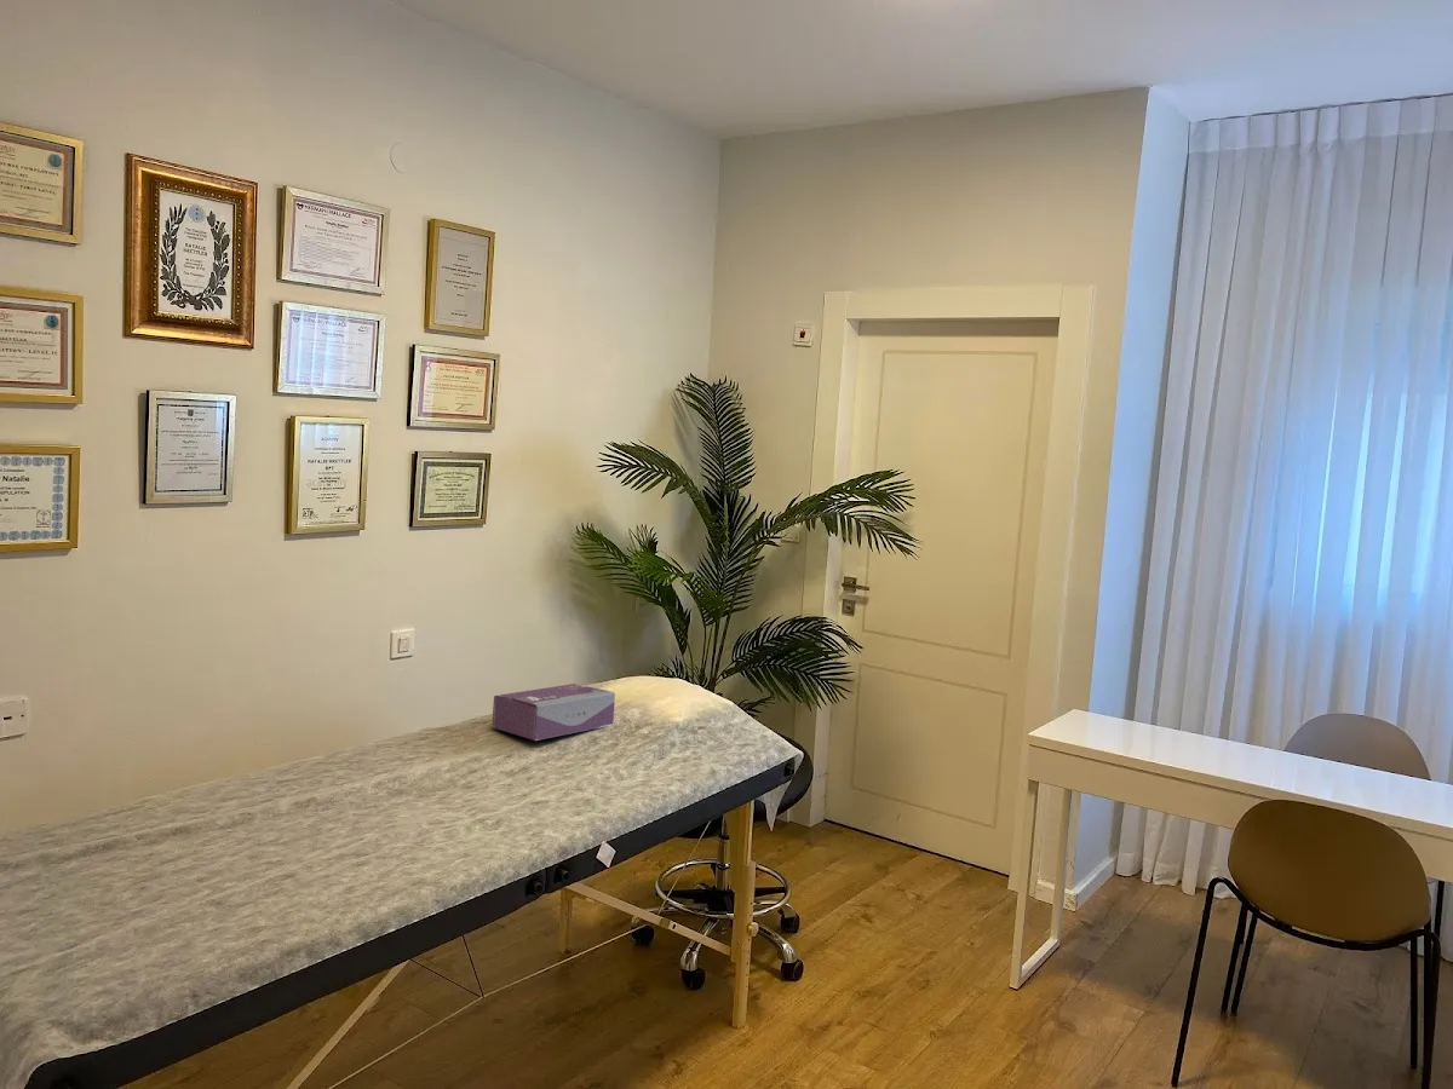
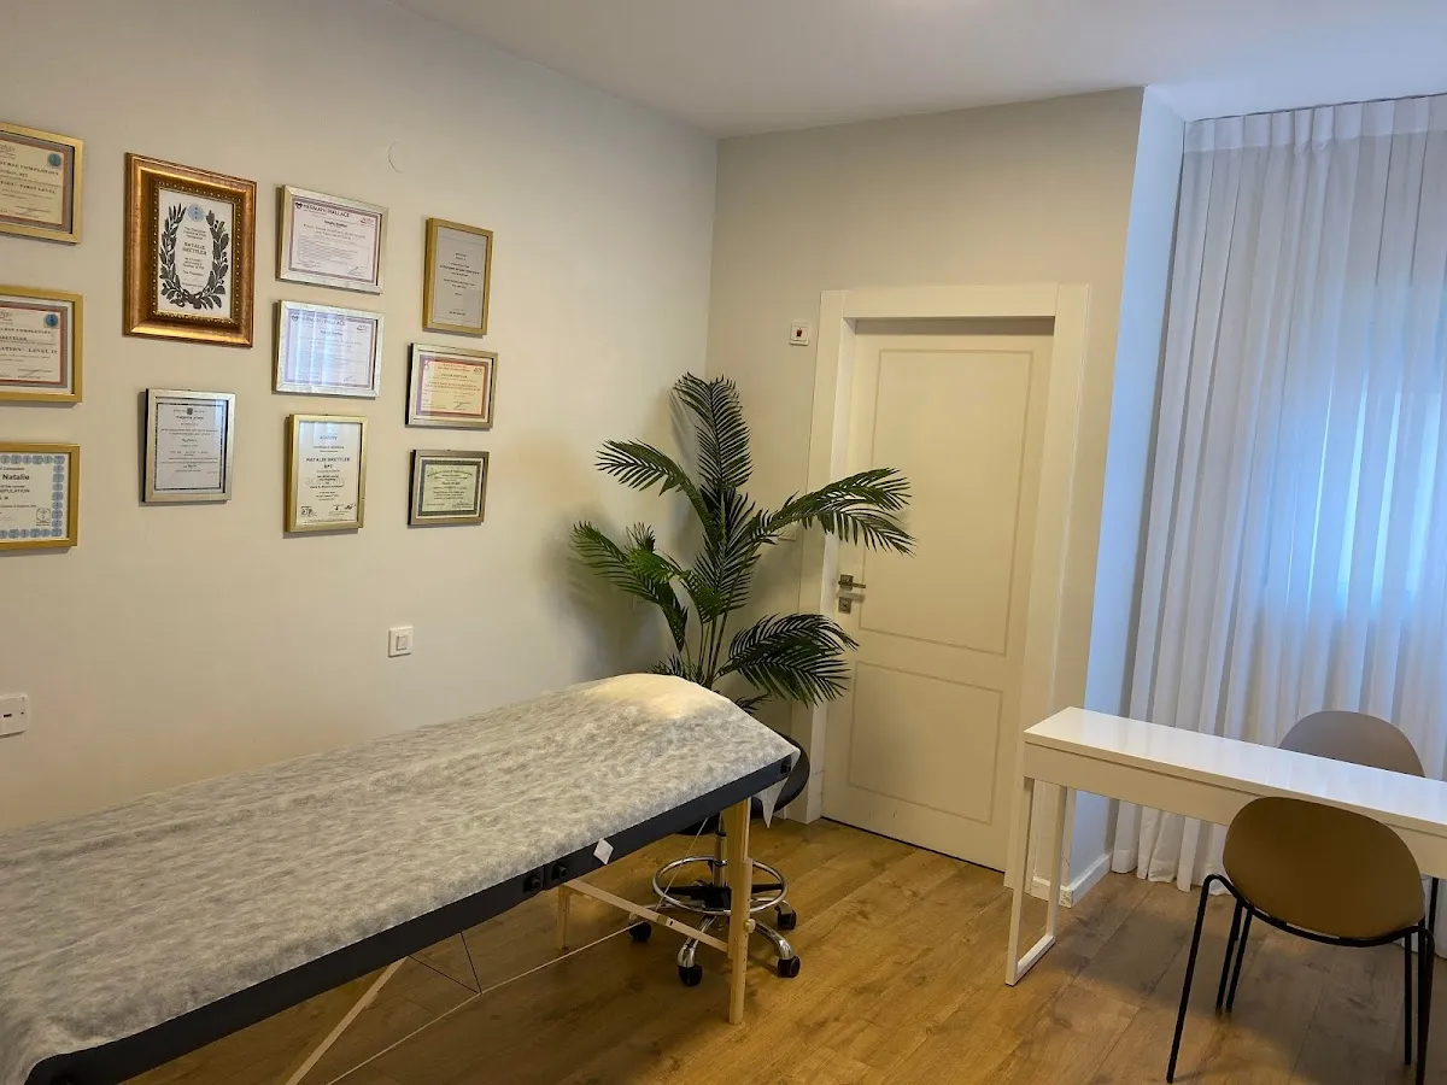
- tissue box [492,682,616,742]
